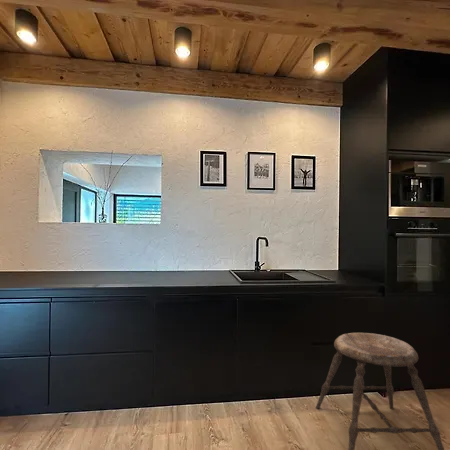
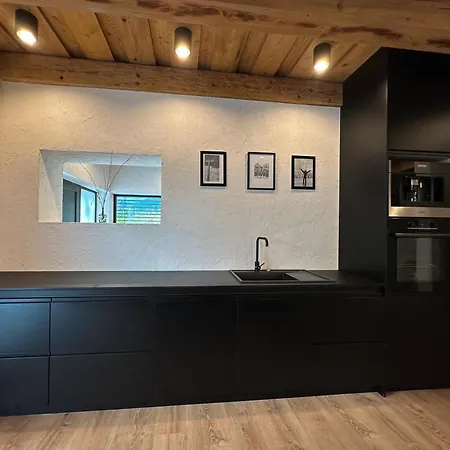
- stool [315,332,445,450]
